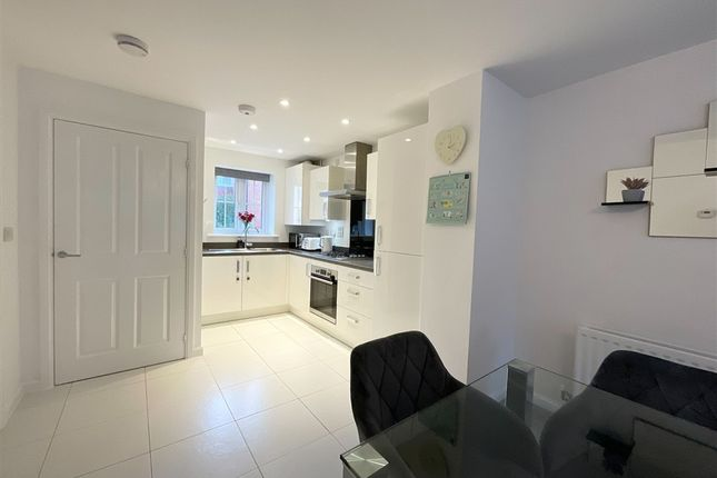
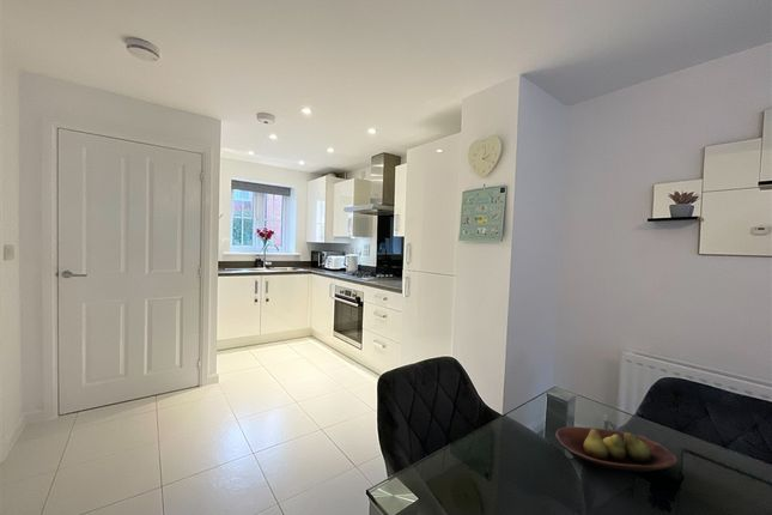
+ fruit bowl [554,425,677,473]
